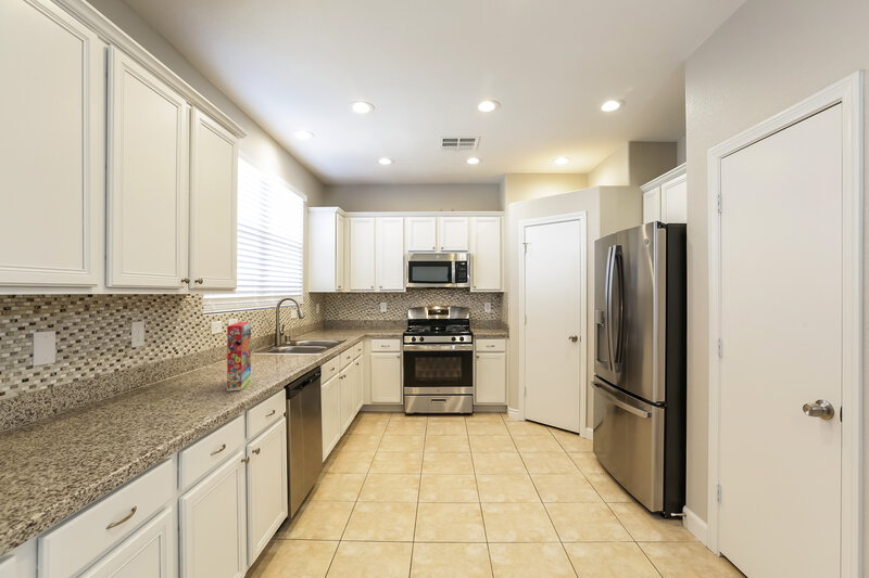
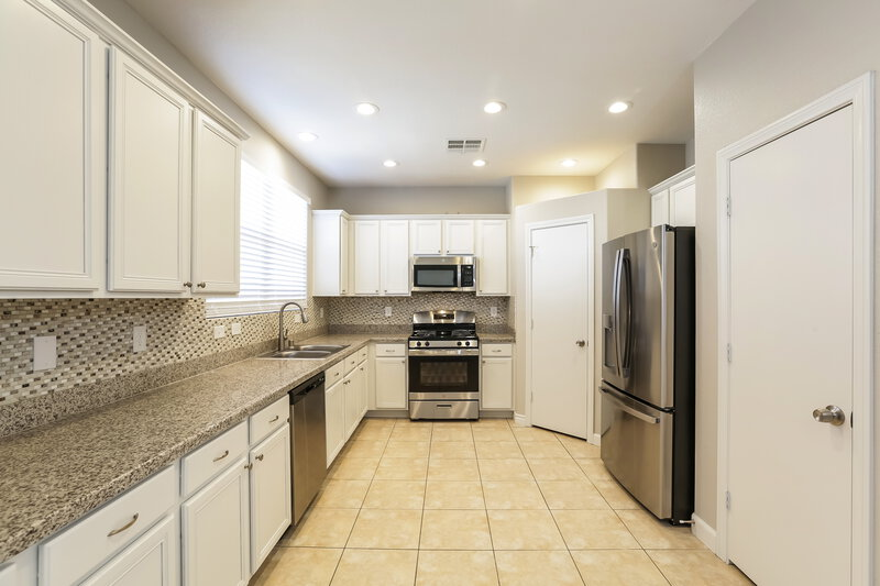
- cereal box [226,321,252,391]
